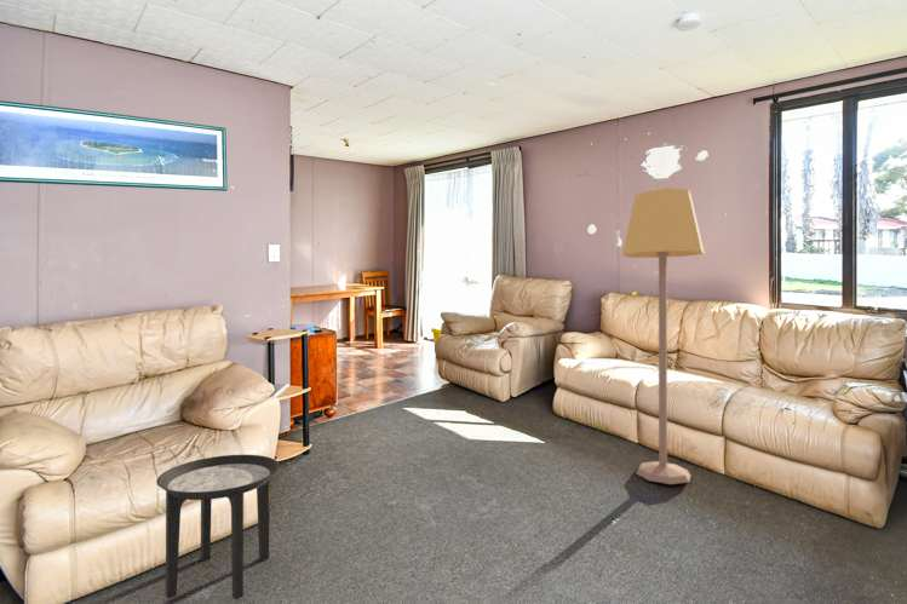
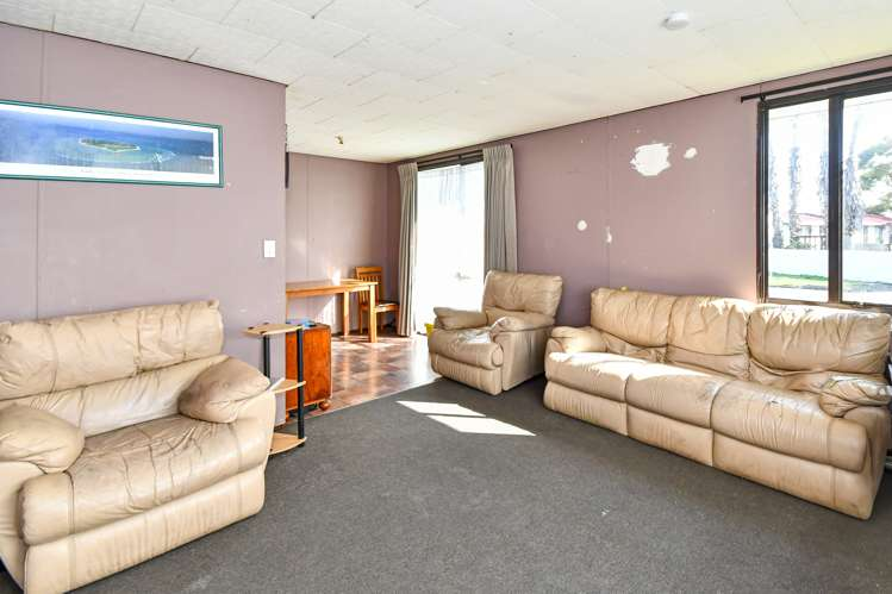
- side table [155,454,281,600]
- lamp [621,188,706,485]
